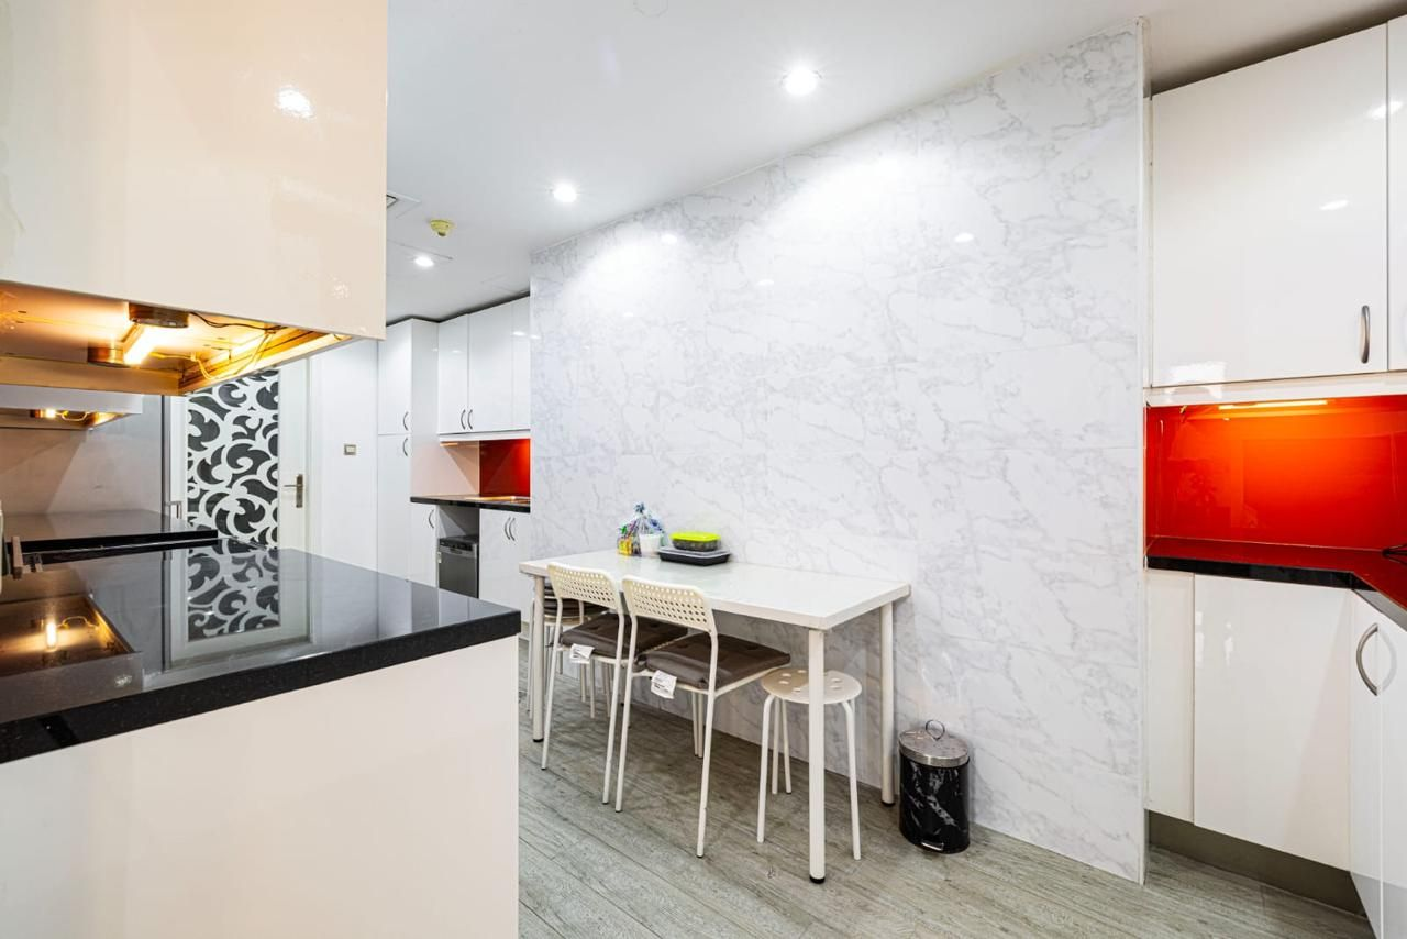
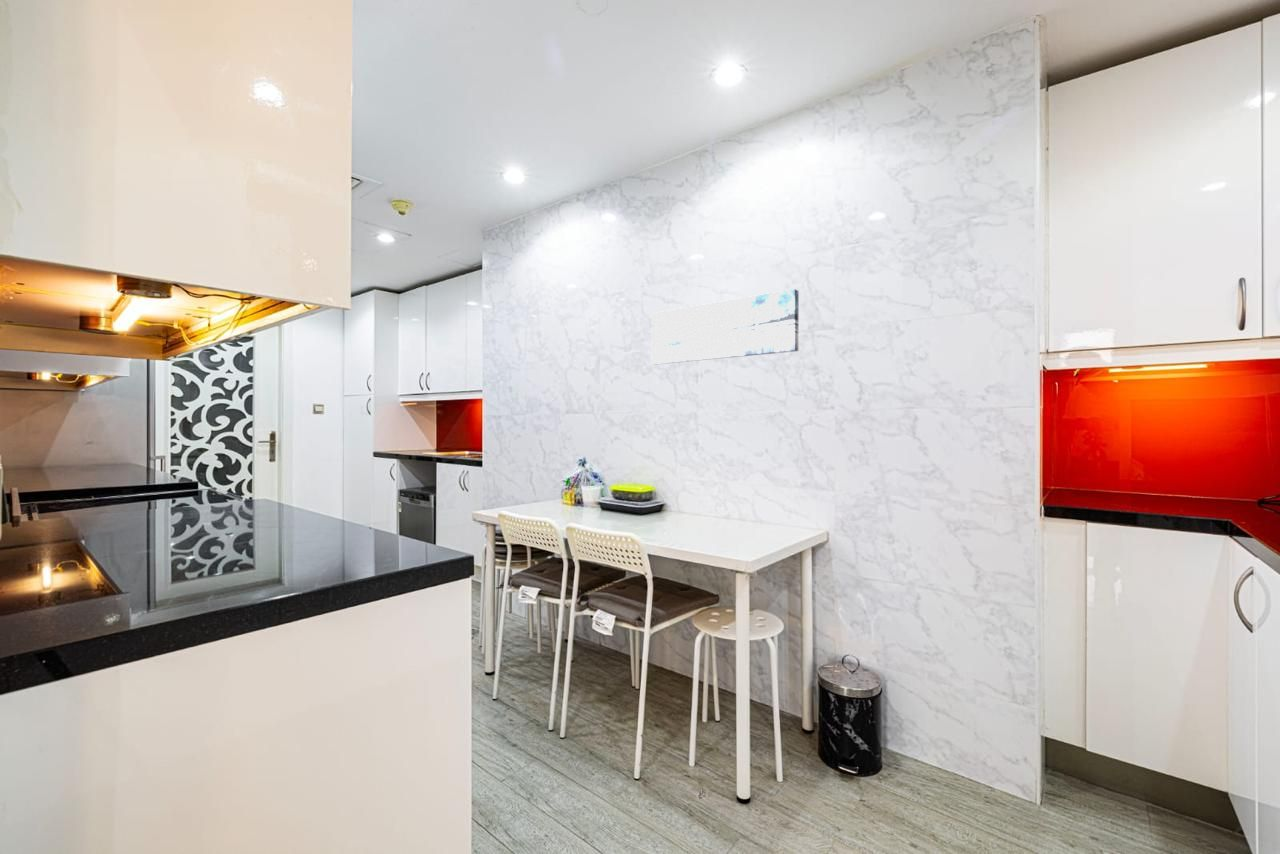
+ wall art [651,288,799,365]
